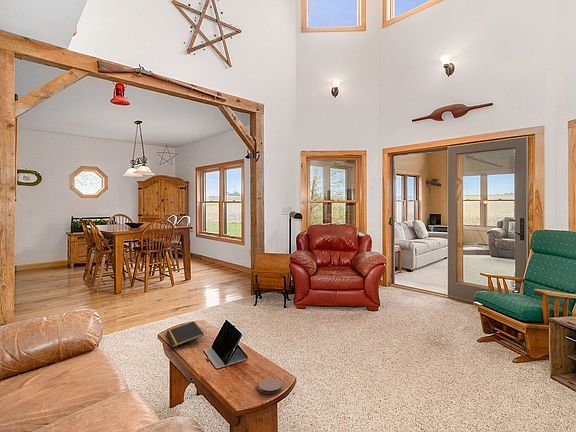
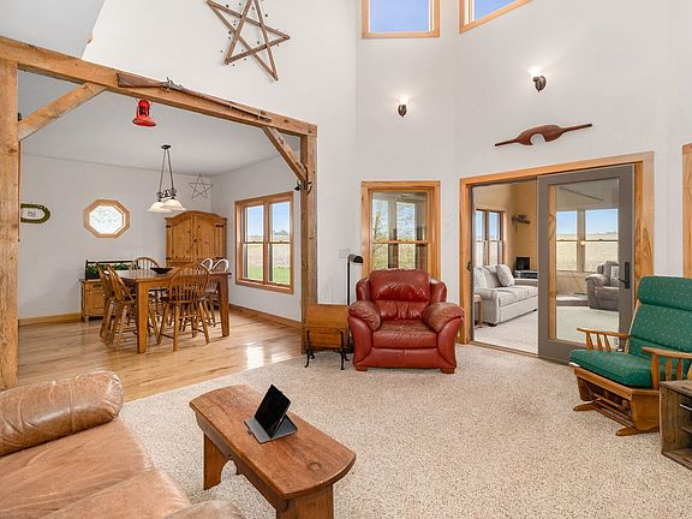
- coaster [258,377,283,395]
- notepad [165,321,205,348]
